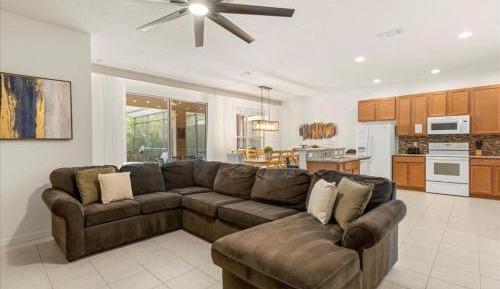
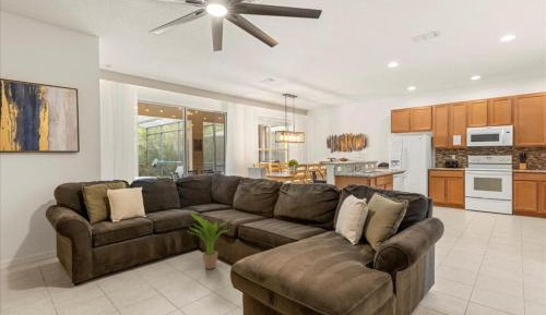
+ potted plant [188,210,230,270]
